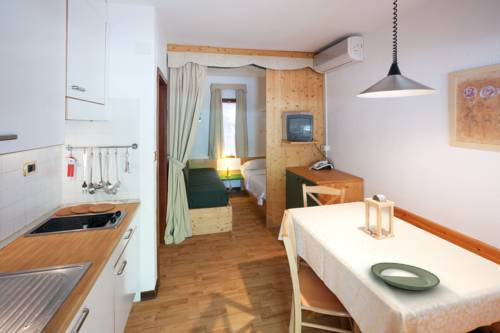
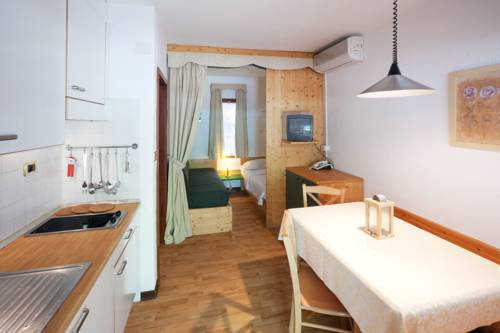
- plate [370,261,441,291]
